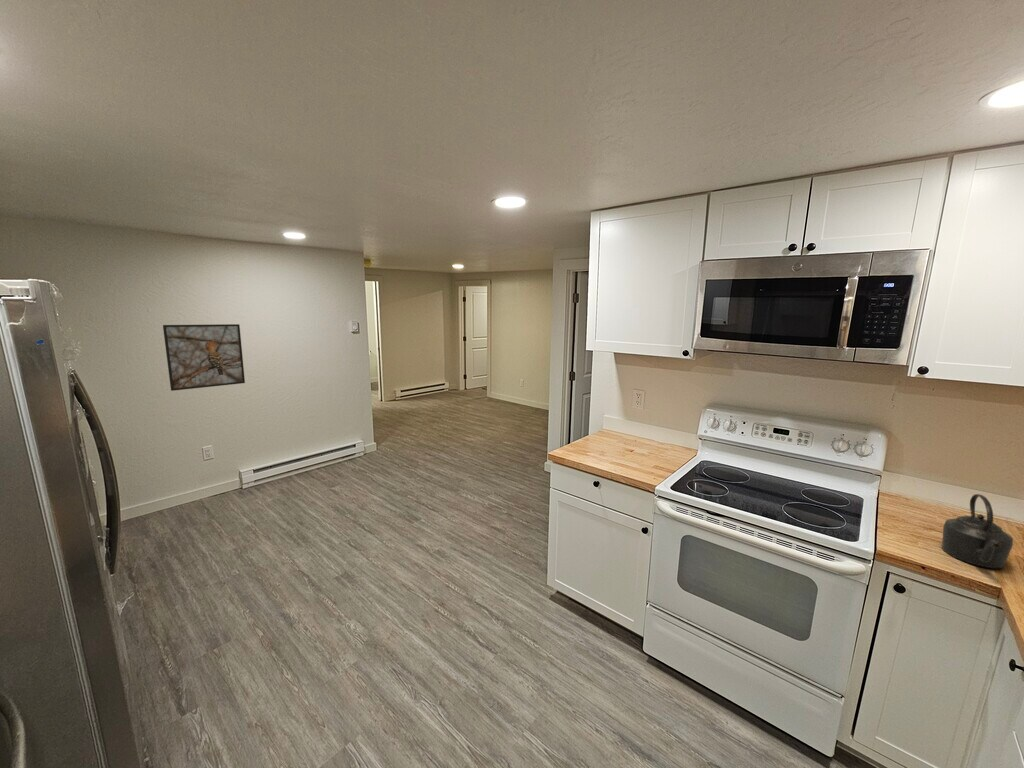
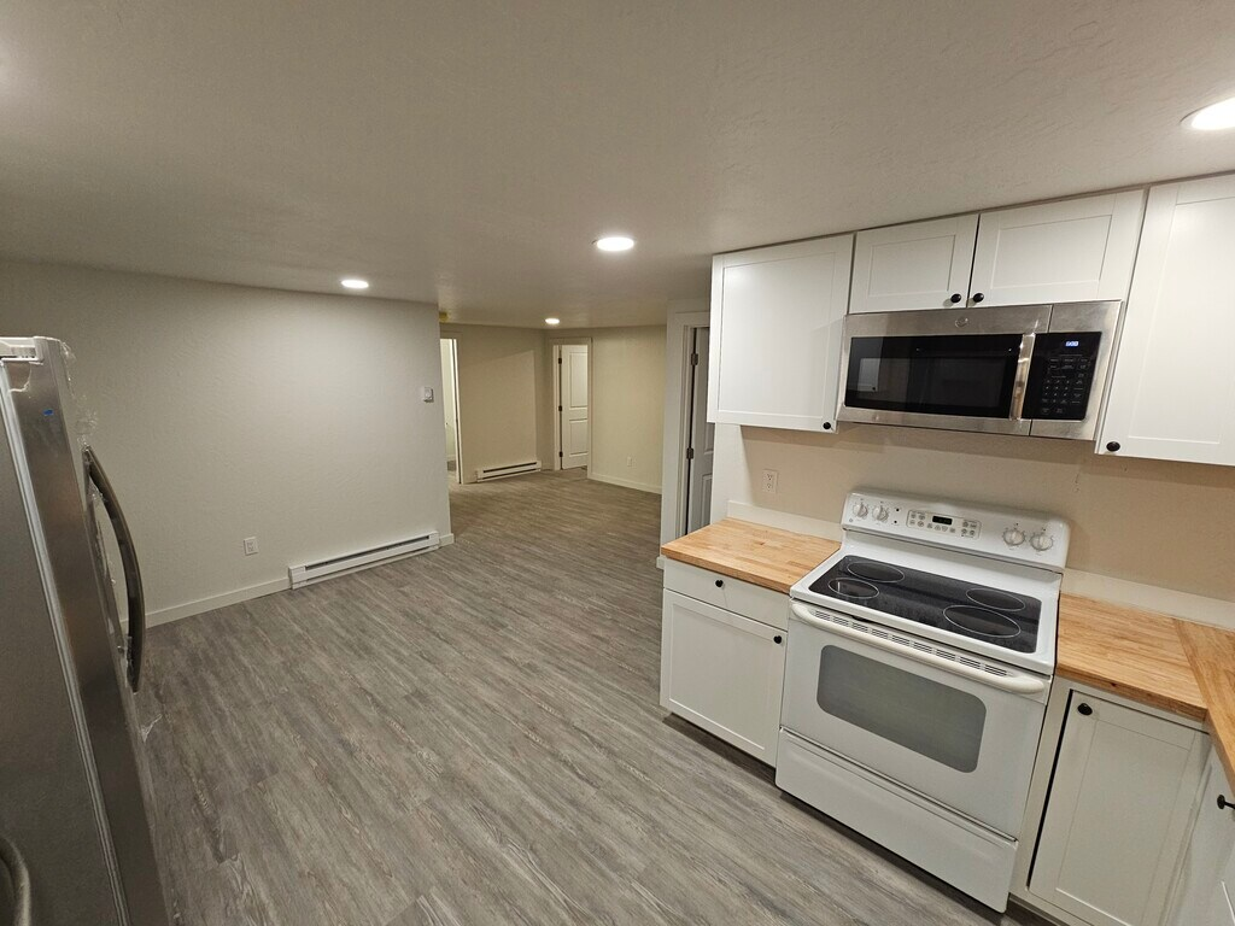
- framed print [162,323,246,392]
- kettle [941,493,1014,569]
